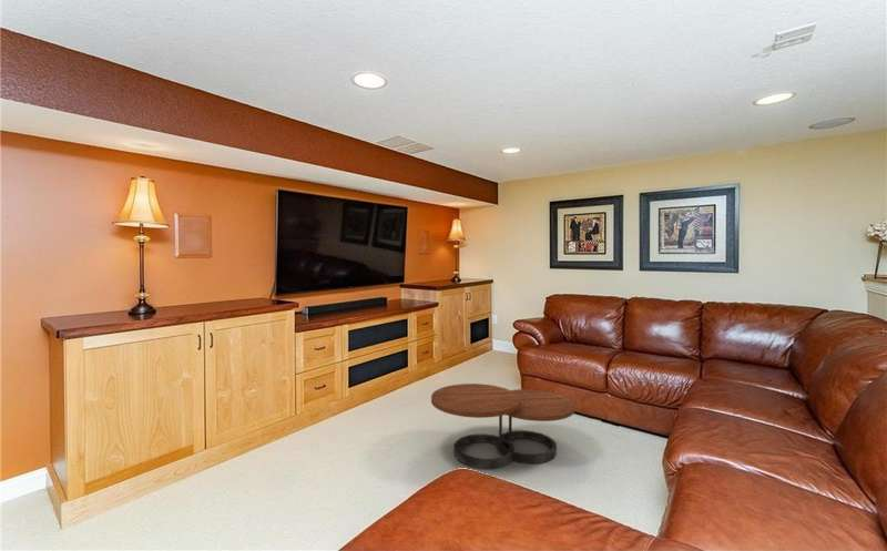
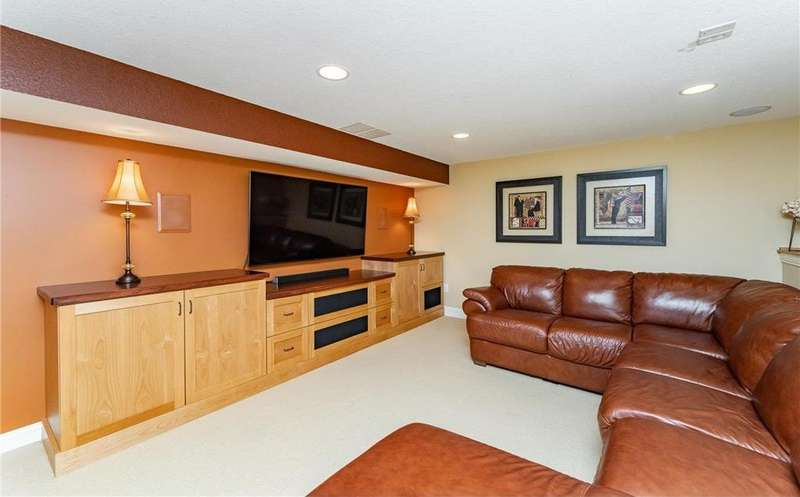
- coffee table [430,382,575,470]
